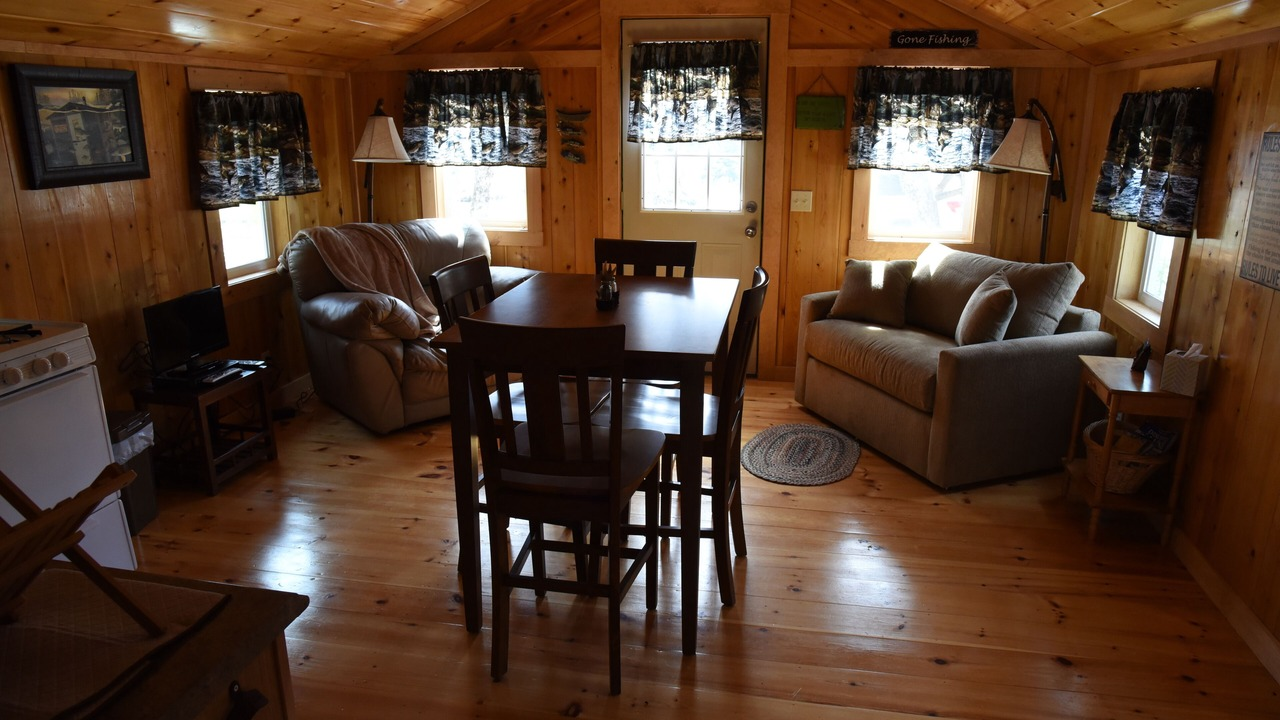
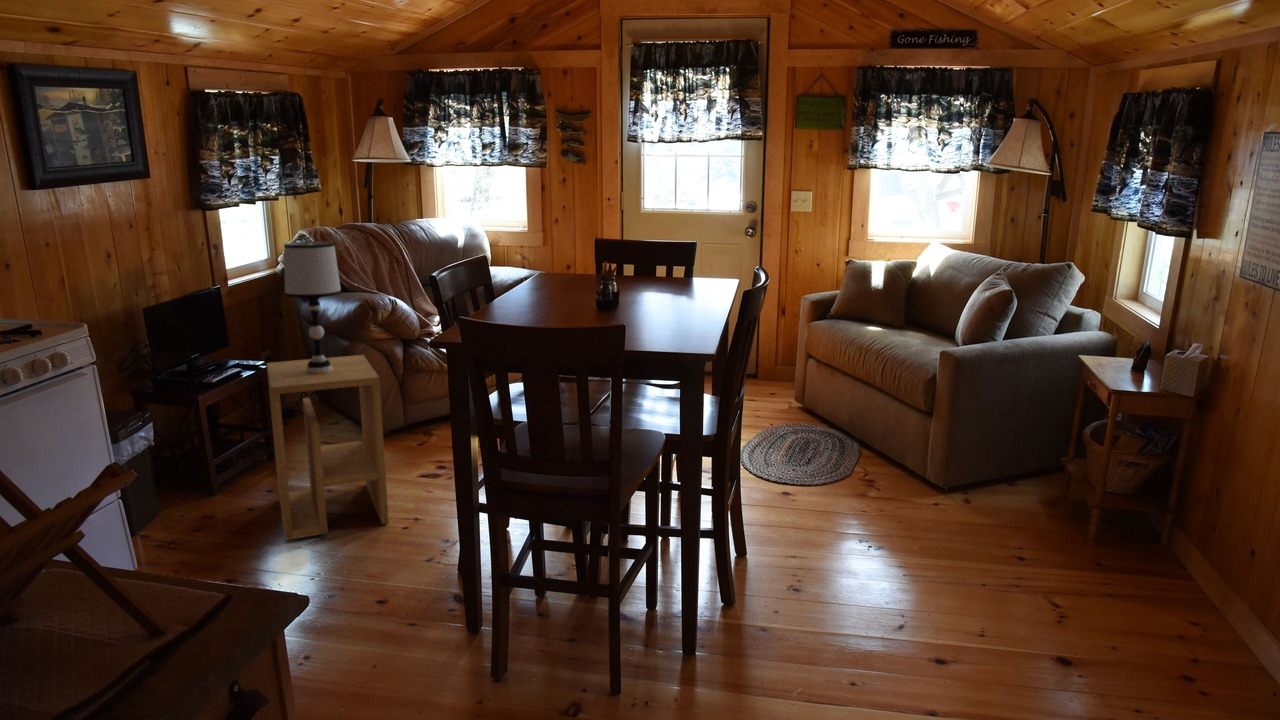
+ side table [266,354,390,541]
+ table lamp [283,240,342,373]
